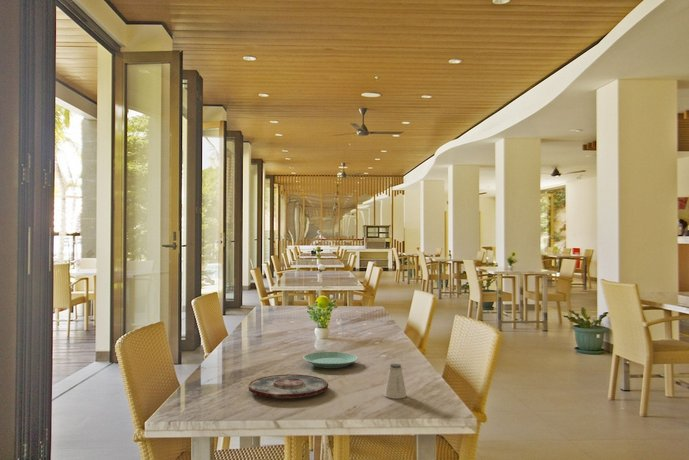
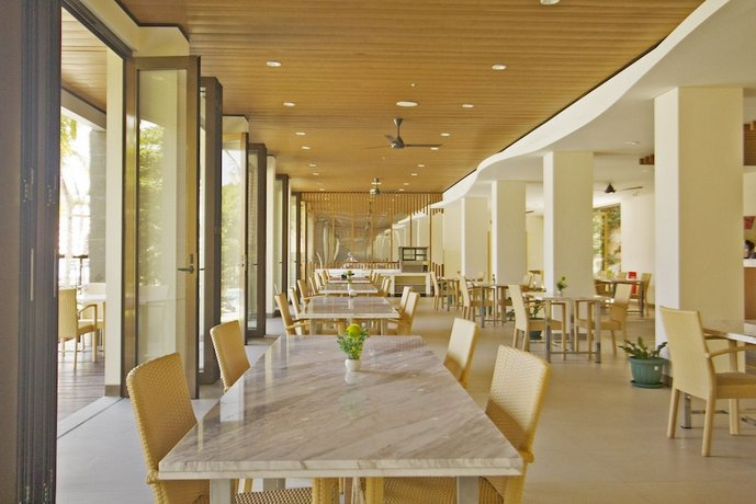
- plate [247,373,329,399]
- saltshaker [383,363,408,399]
- plate [302,351,359,369]
